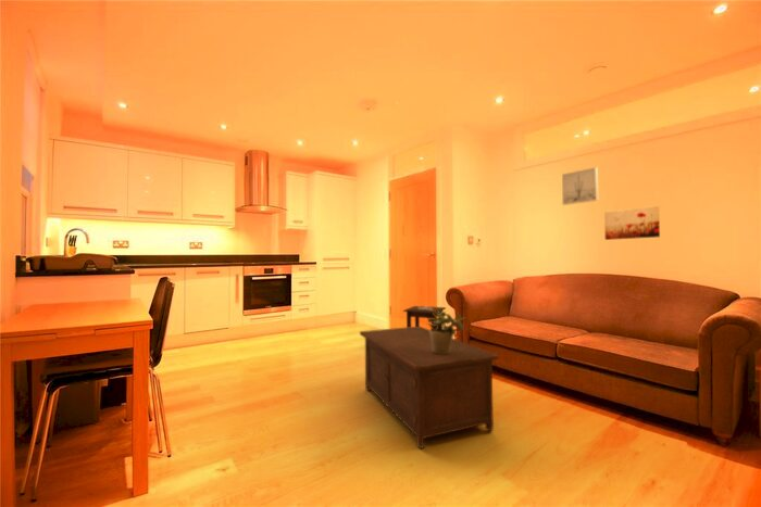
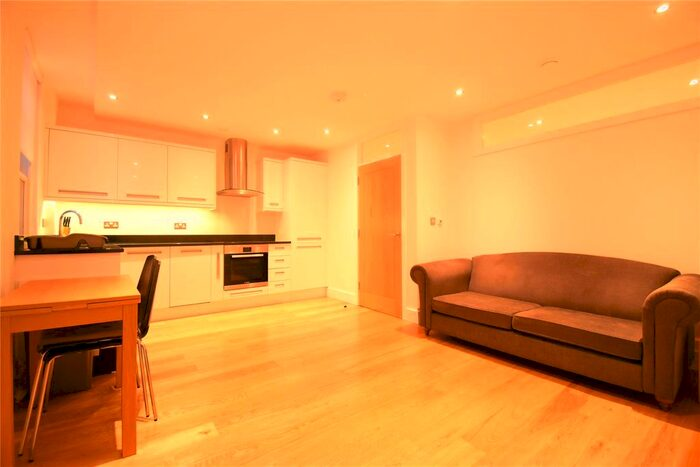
- potted plant [426,309,467,354]
- wall art [561,166,599,206]
- side table [402,305,447,329]
- cabinet [359,326,499,449]
- wall art [603,205,661,241]
